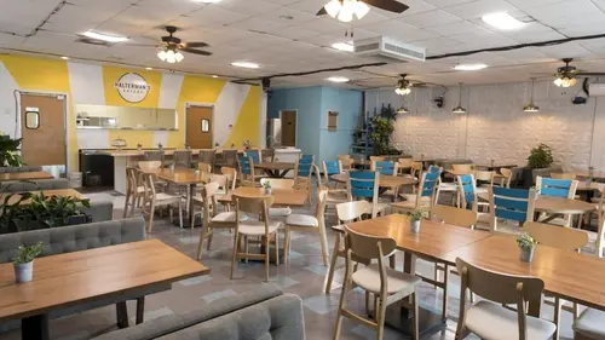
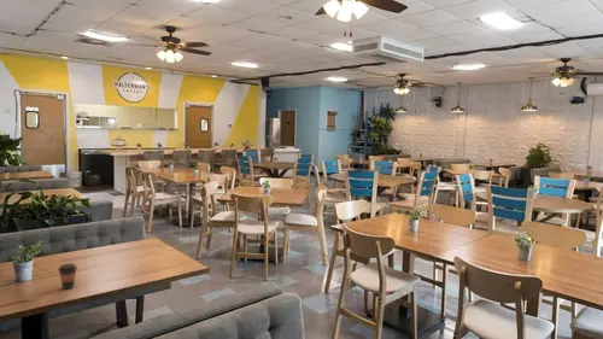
+ coffee cup [57,263,78,290]
